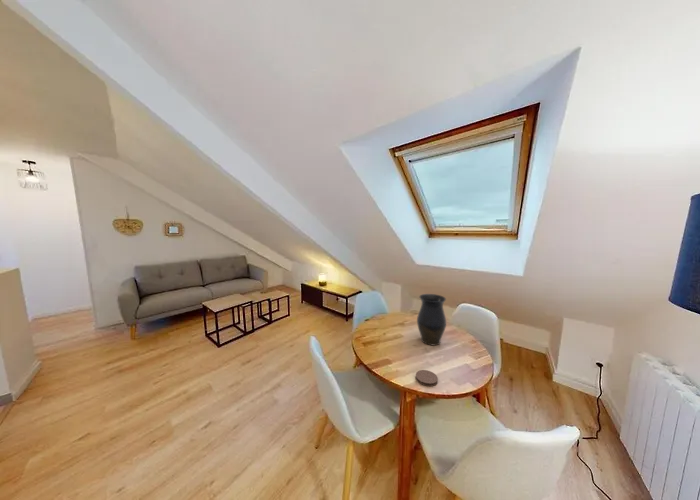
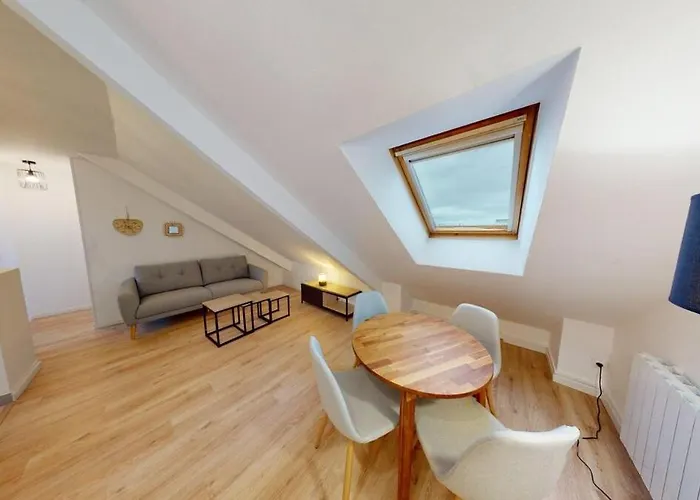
- coaster [415,369,439,387]
- vase [416,293,447,347]
